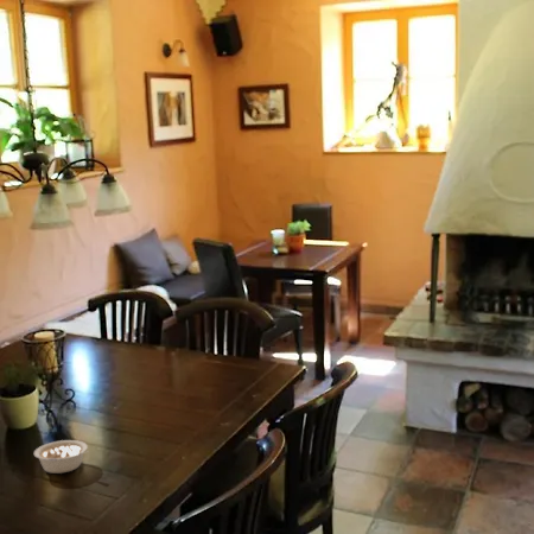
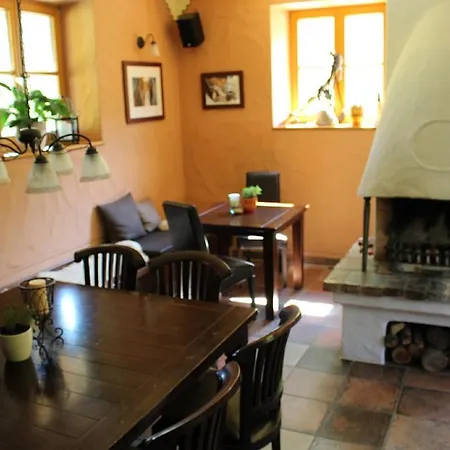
- legume [33,439,90,475]
